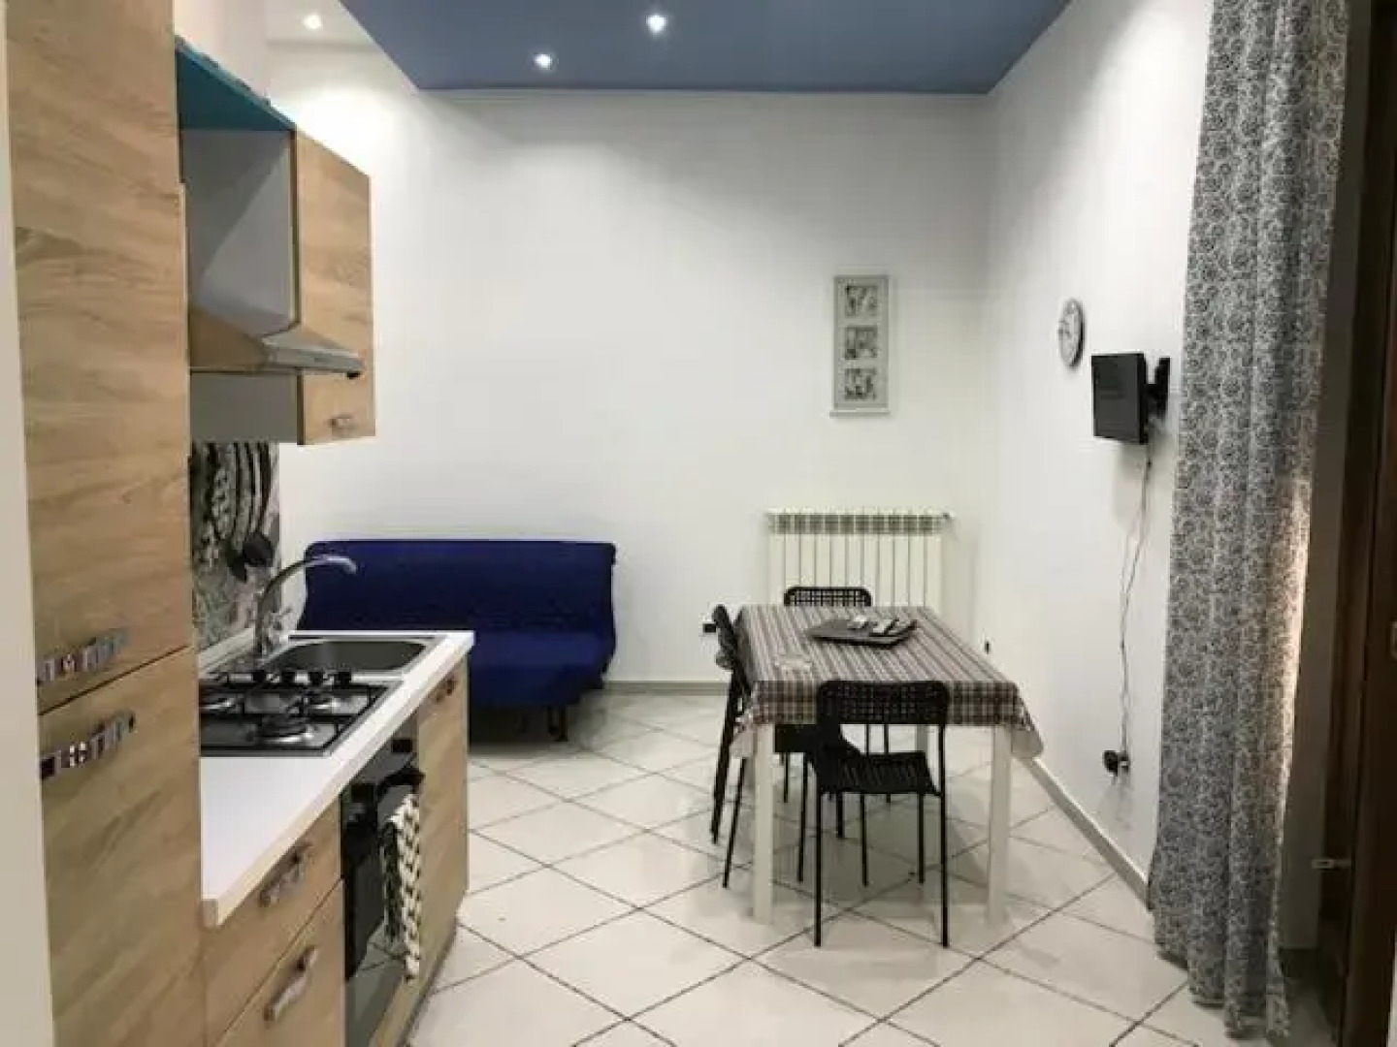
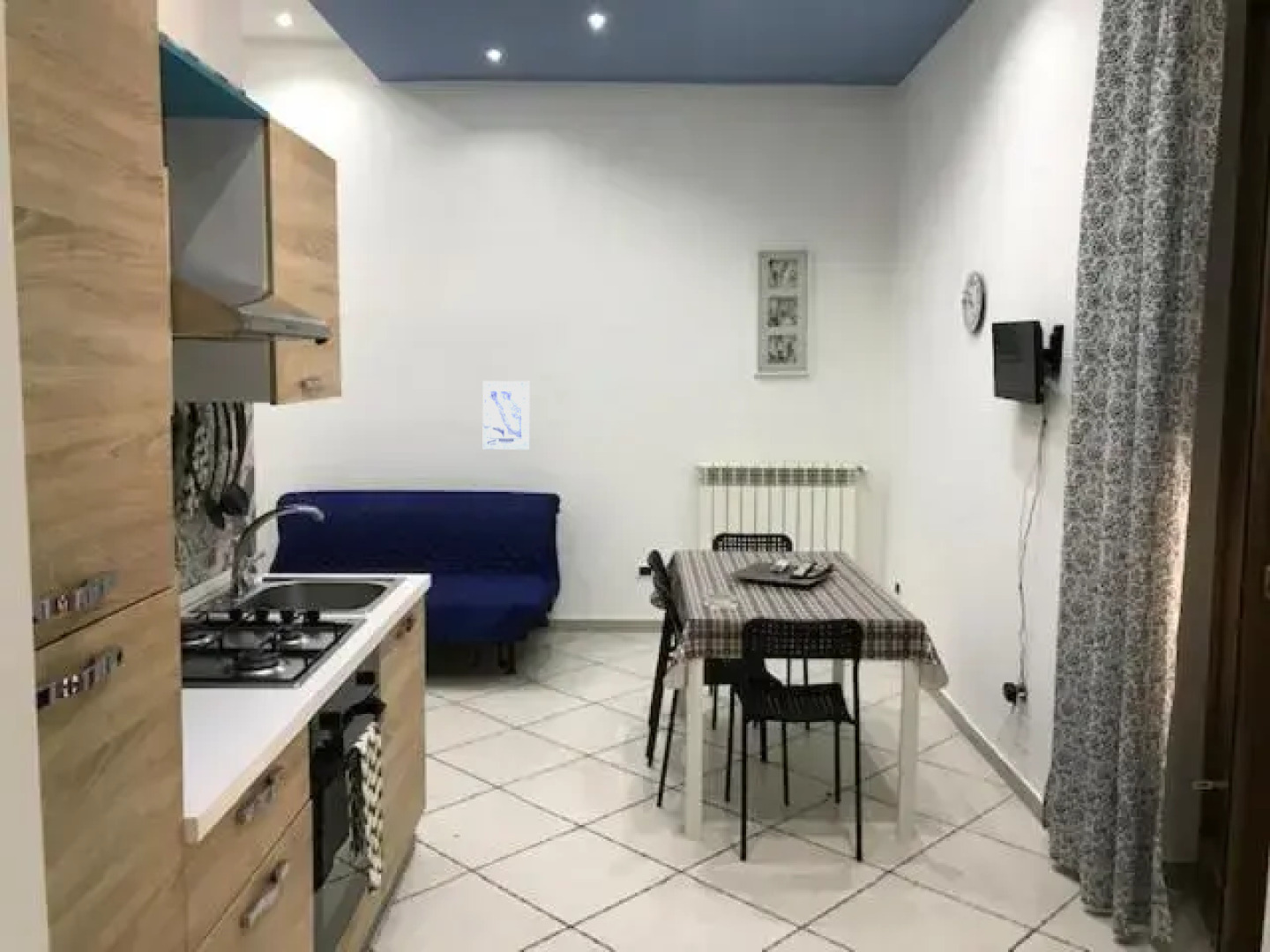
+ wall art [482,380,531,450]
